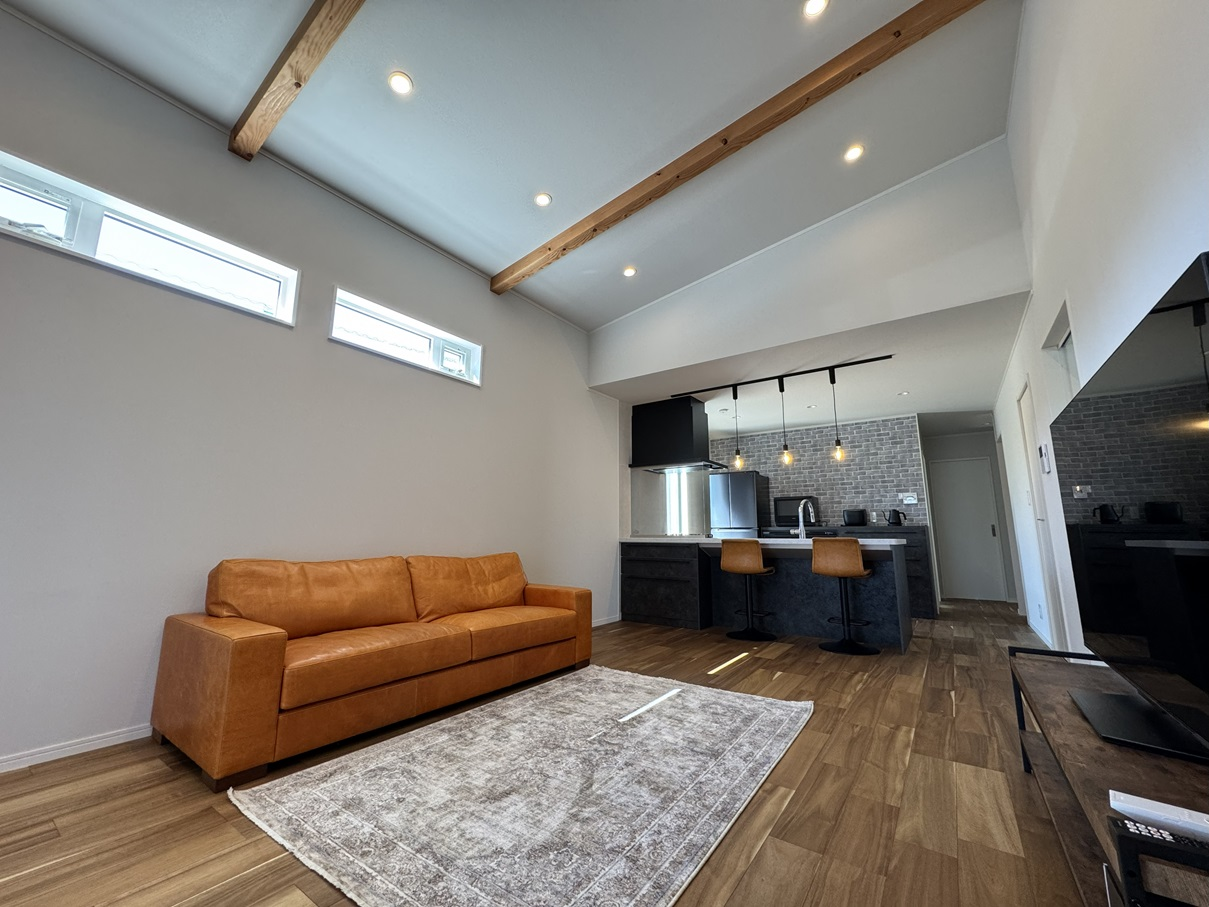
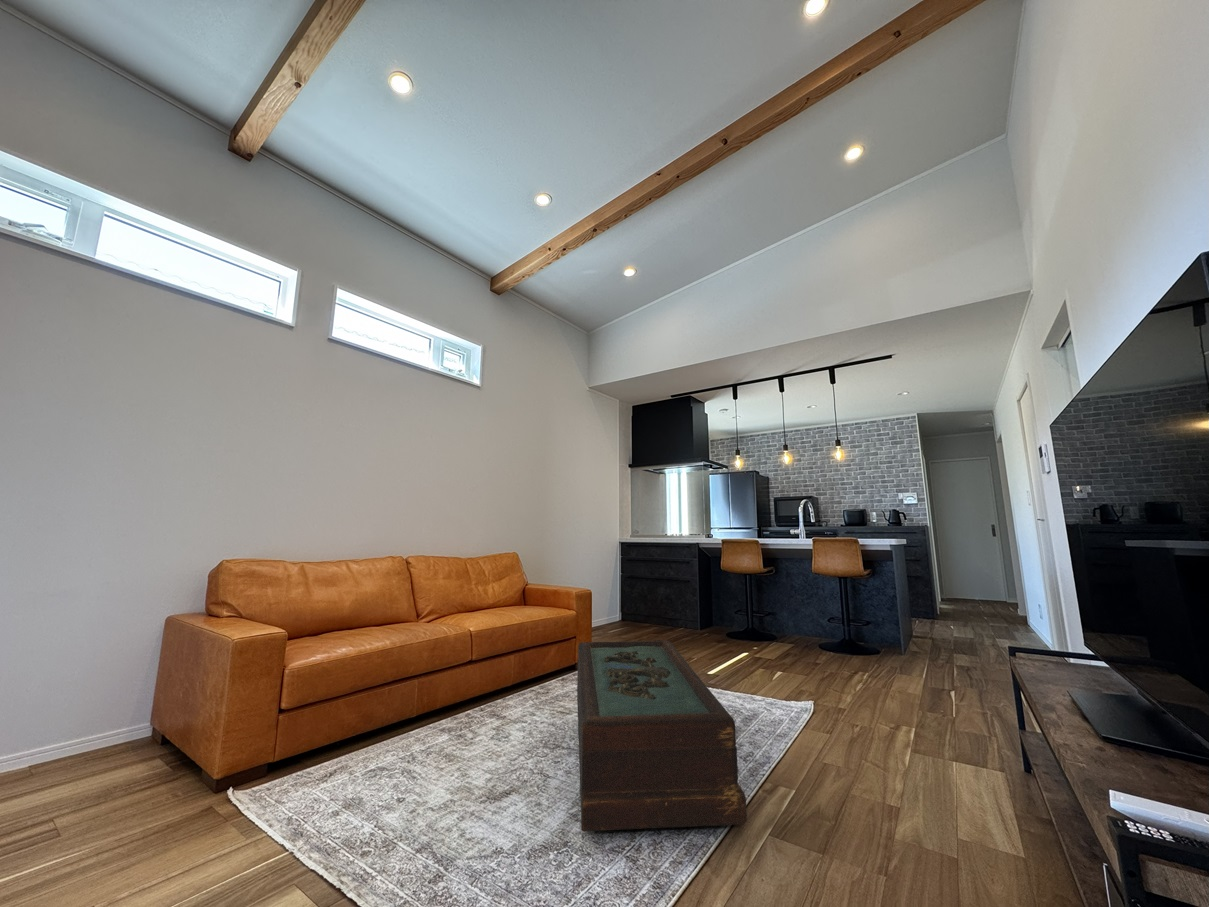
+ coffee table [576,640,748,832]
